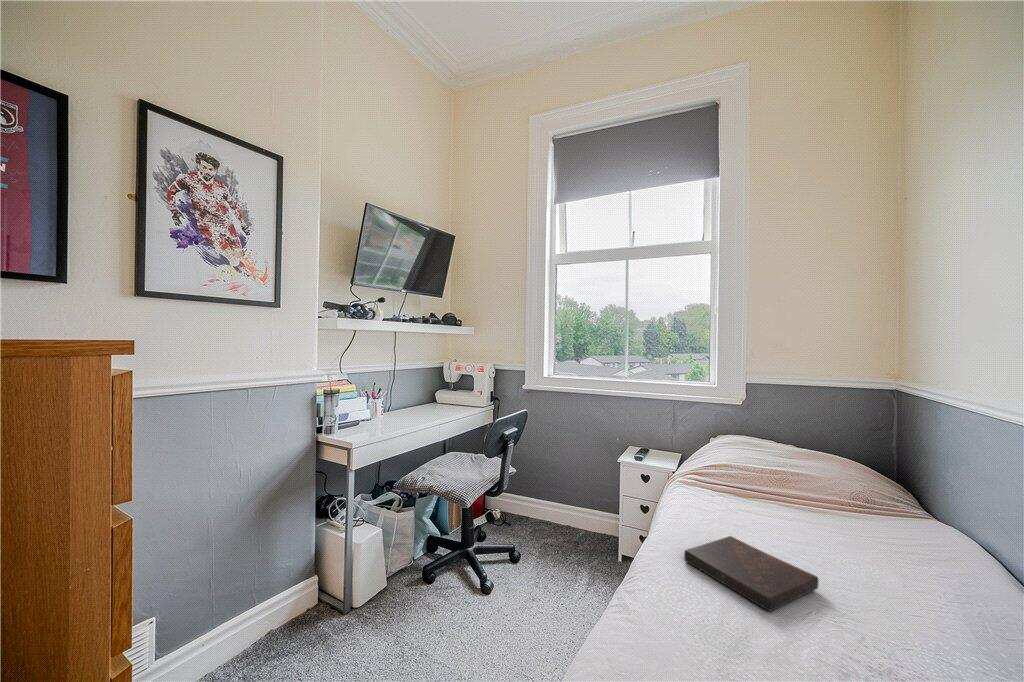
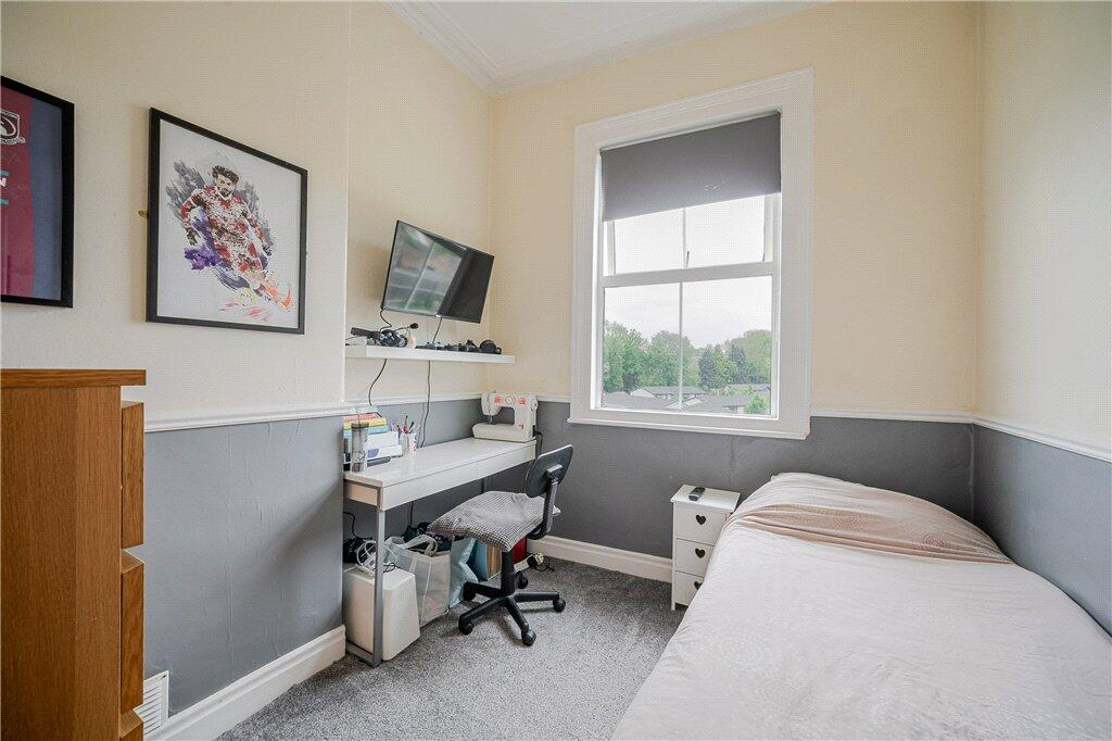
- book [683,535,820,613]
